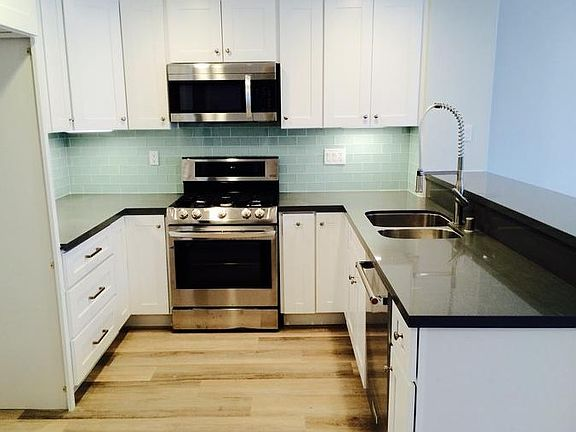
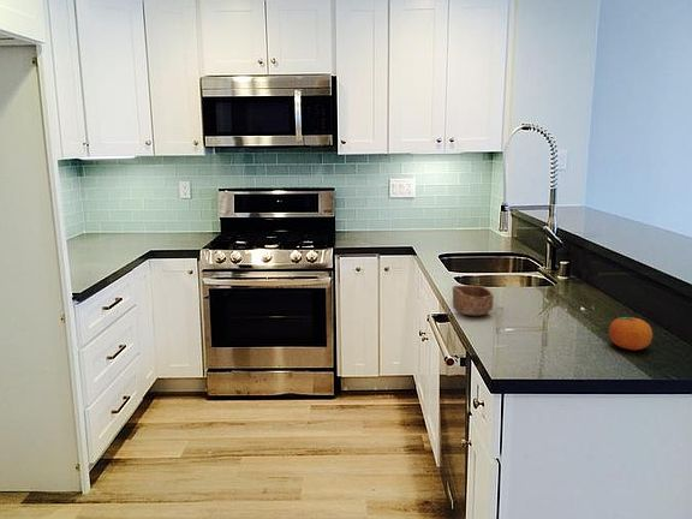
+ fruit [608,316,654,351]
+ bowl [452,285,495,317]
